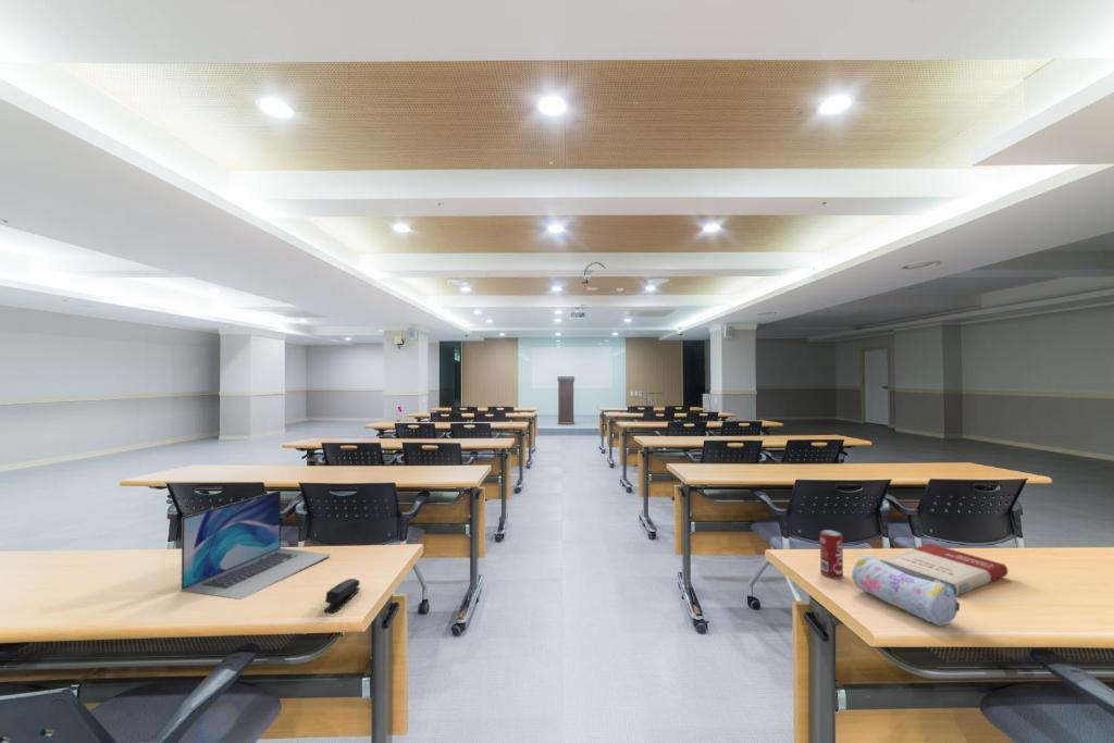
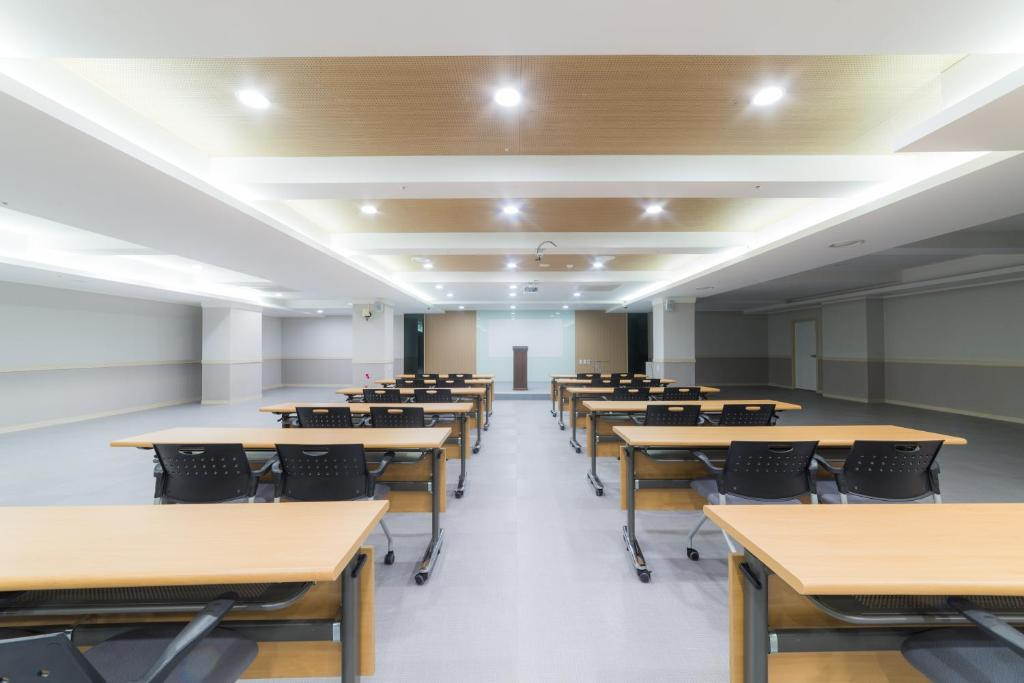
- beverage can [819,529,844,580]
- book [879,543,1008,597]
- laptop [181,490,332,600]
- stapler [323,578,361,614]
- pencil case [851,555,961,627]
